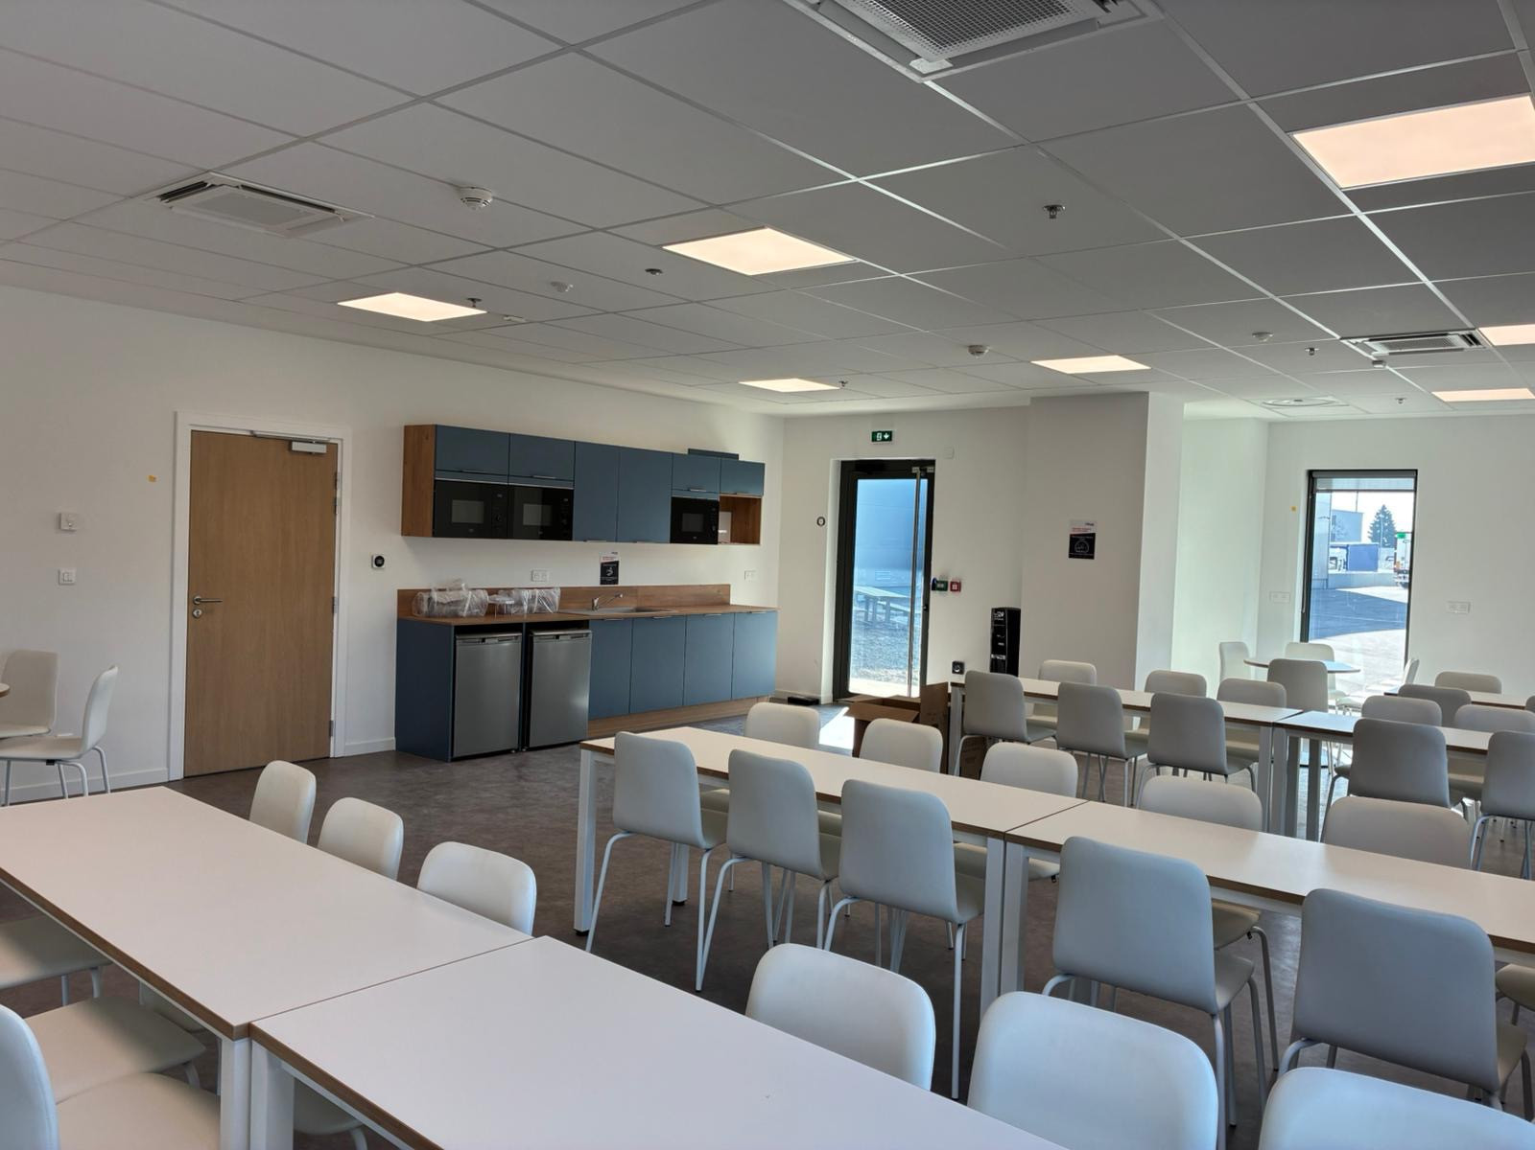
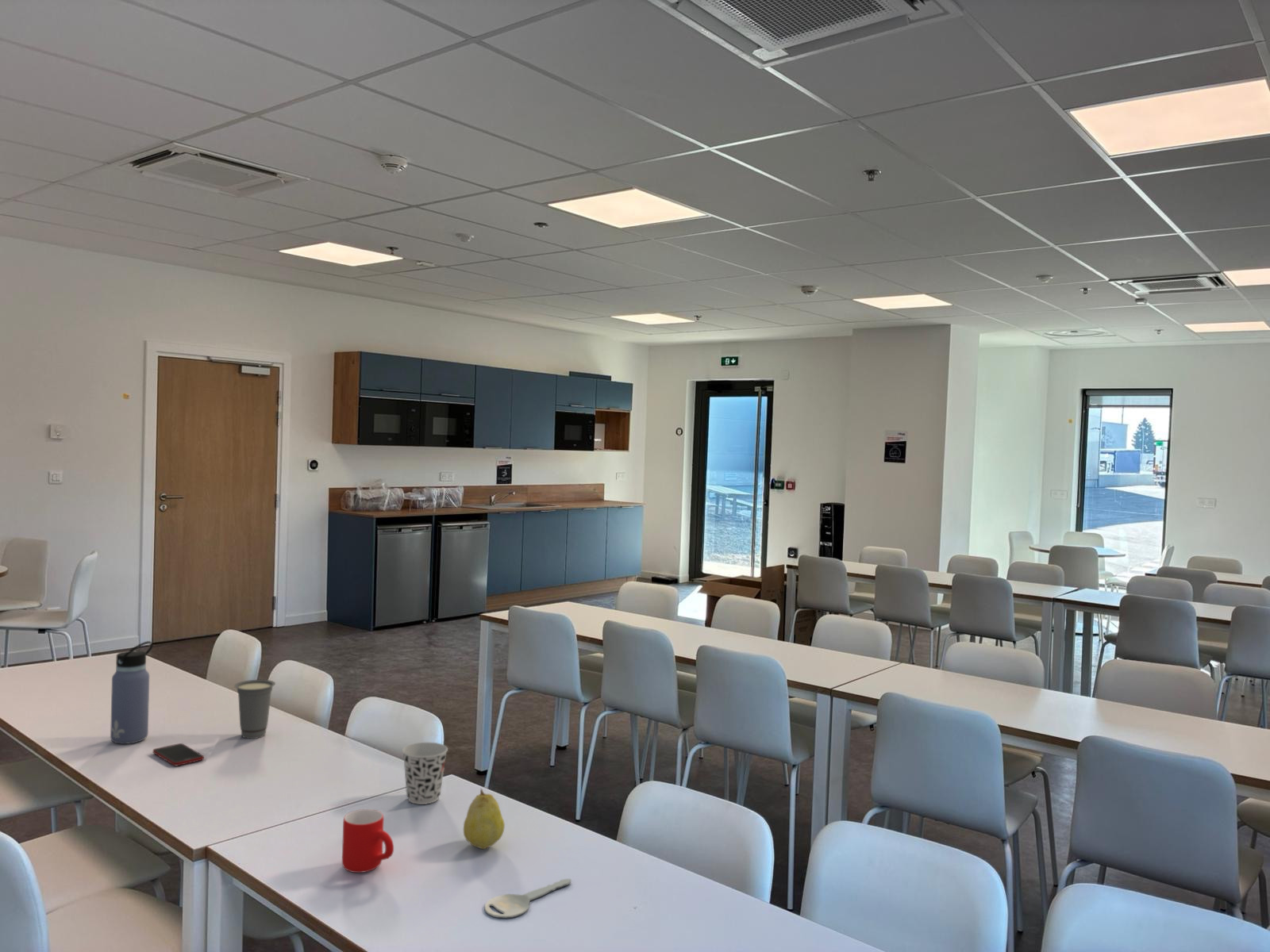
+ cell phone [152,743,205,766]
+ fruit [463,788,506,850]
+ water bottle [110,640,154,745]
+ cup [402,742,448,805]
+ mug [341,808,394,873]
+ key [484,878,572,919]
+ cup [233,679,276,739]
